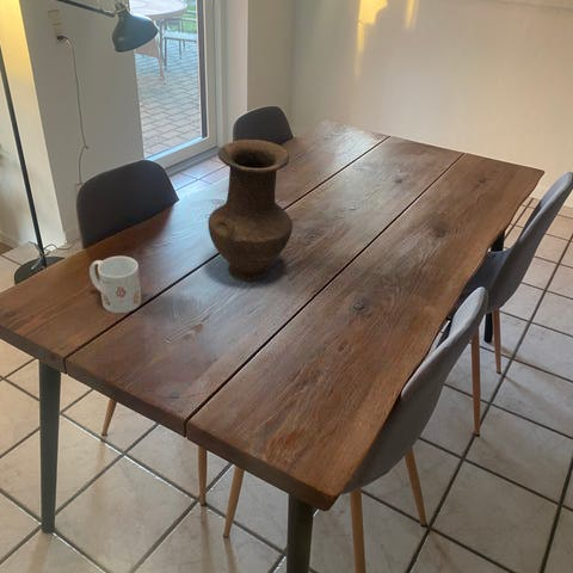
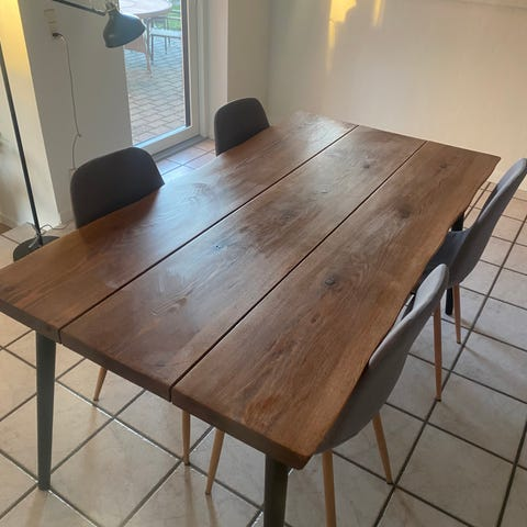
- vase [207,138,294,282]
- mug [88,255,142,314]
